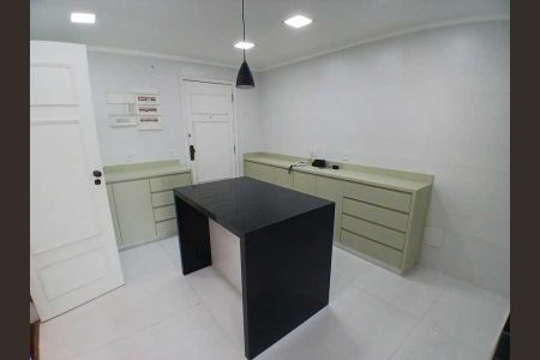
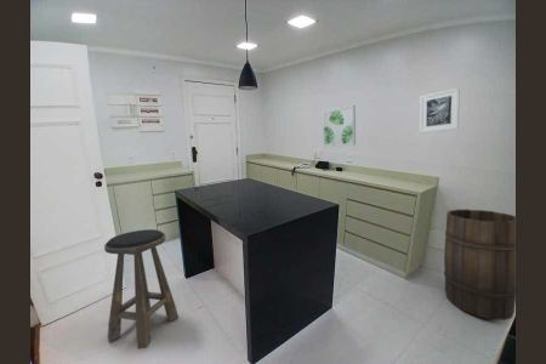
+ wooden barrel [443,209,517,322]
+ stool [103,228,180,351]
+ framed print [419,87,461,135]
+ wall art [322,104,357,148]
